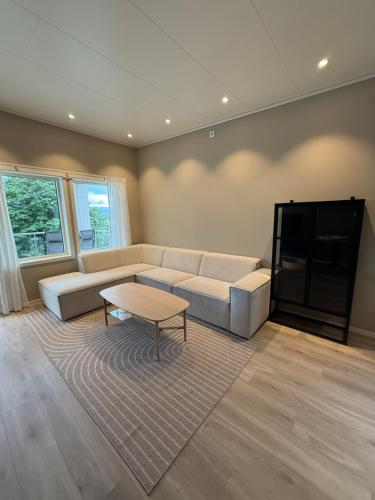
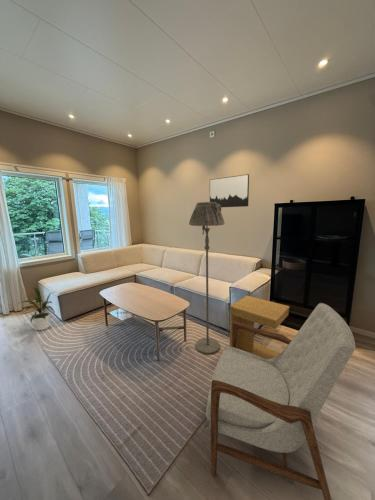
+ wall art [209,173,250,208]
+ armchair [205,302,356,500]
+ side table [229,294,291,359]
+ house plant [19,286,56,331]
+ floor lamp [188,201,225,355]
